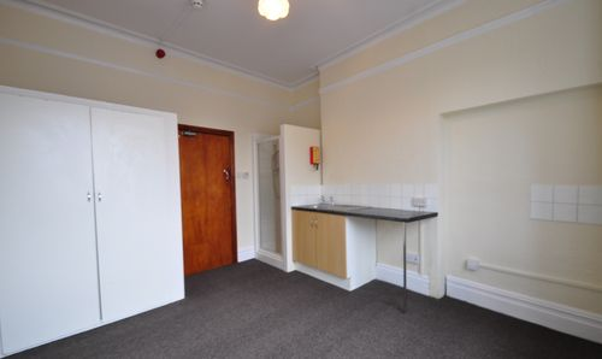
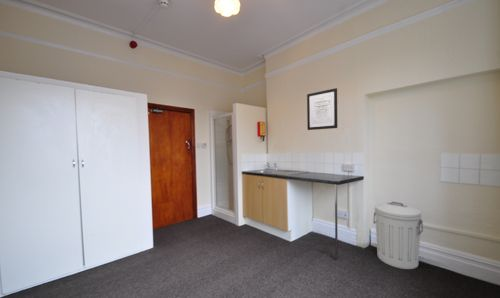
+ wall art [306,87,338,131]
+ trash can [373,201,424,270]
